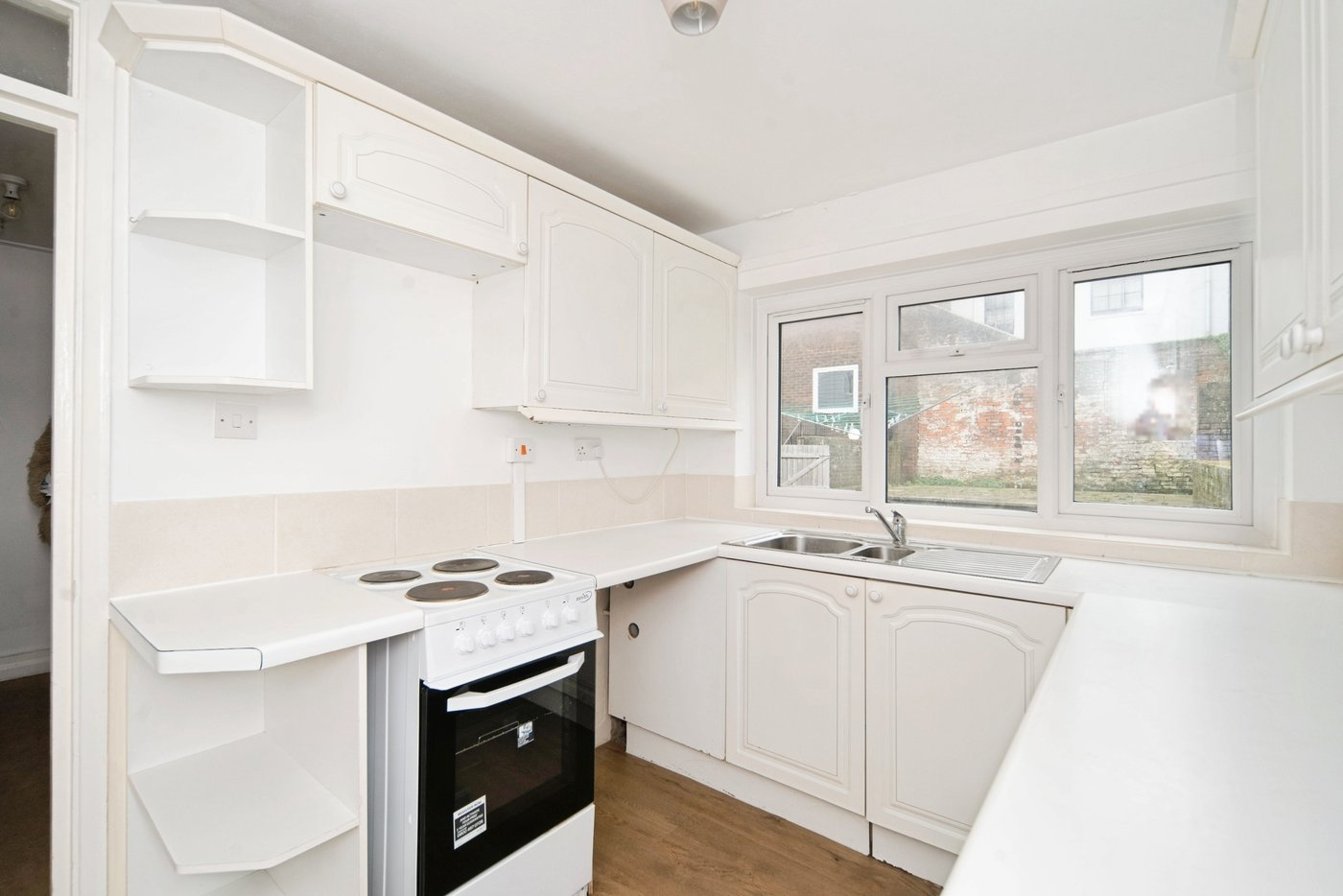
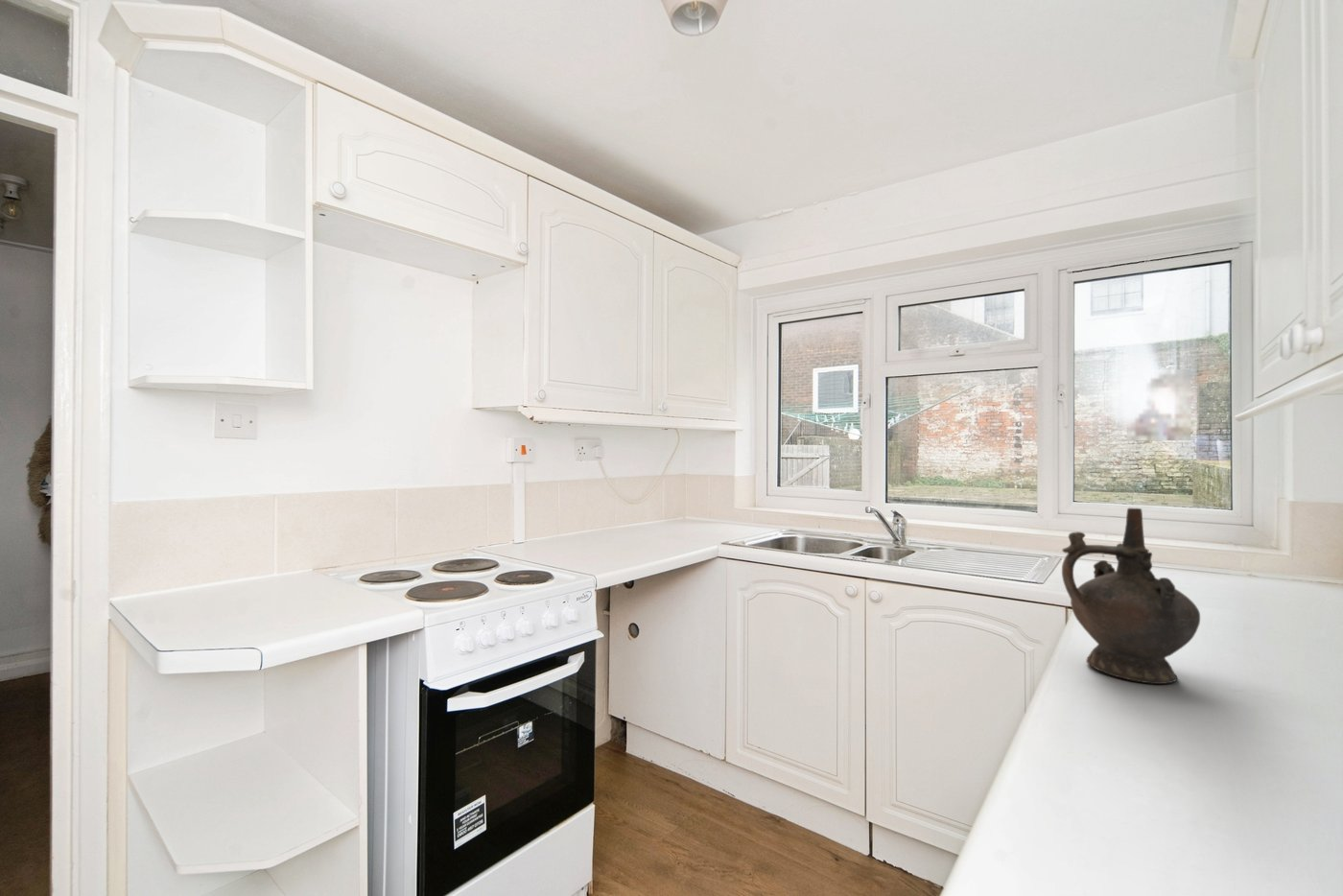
+ ceremonial vessel [1061,507,1201,685]
